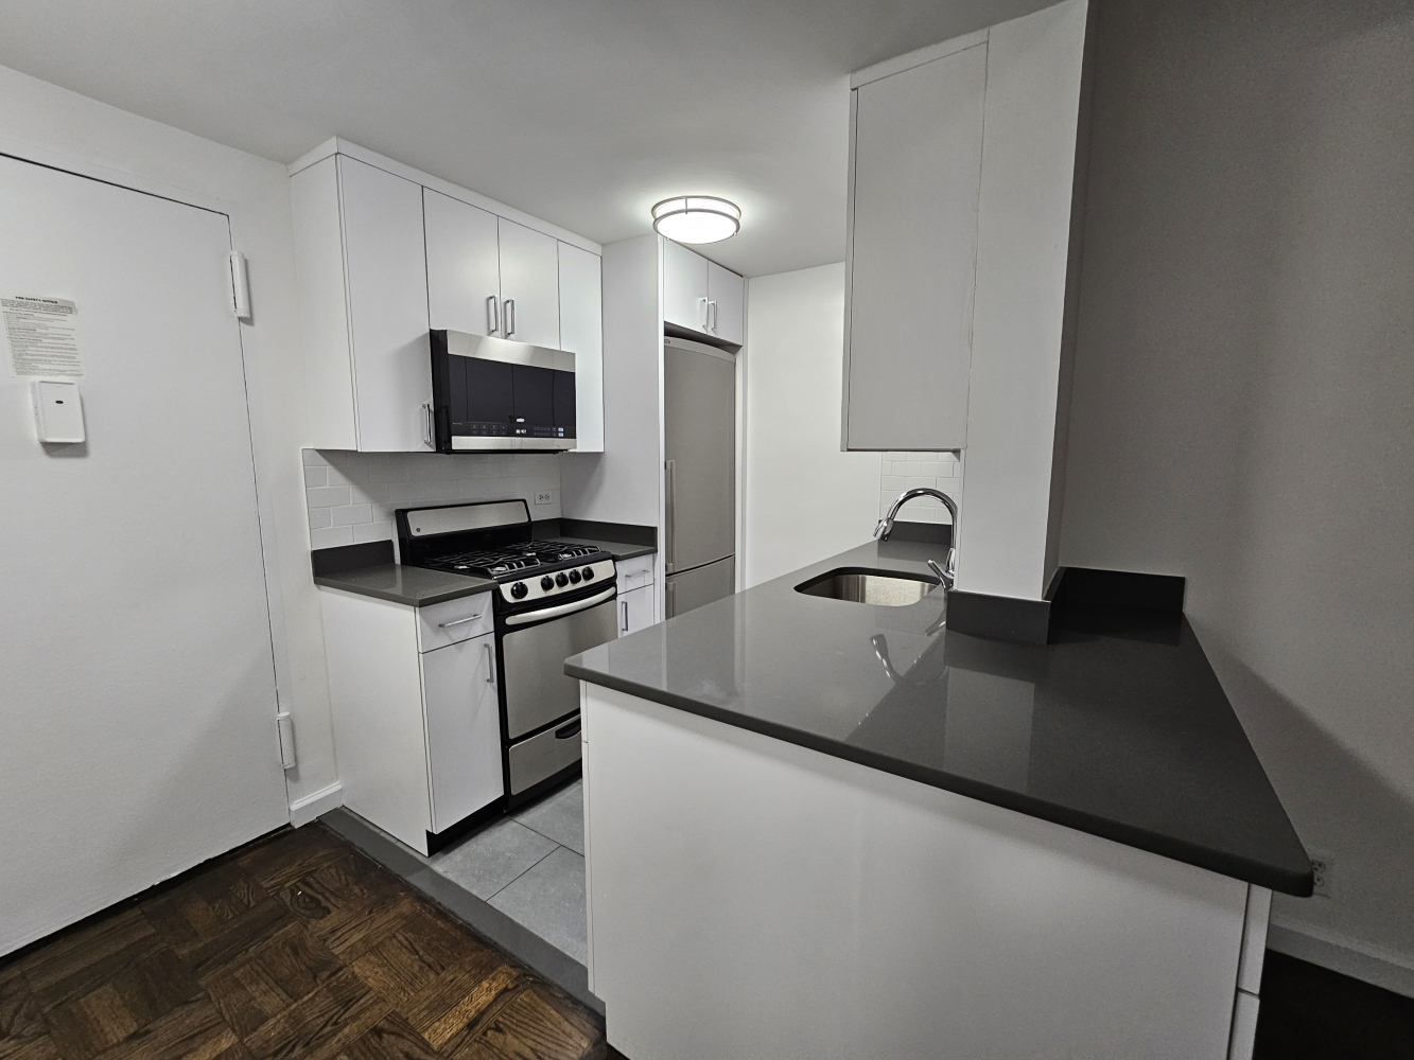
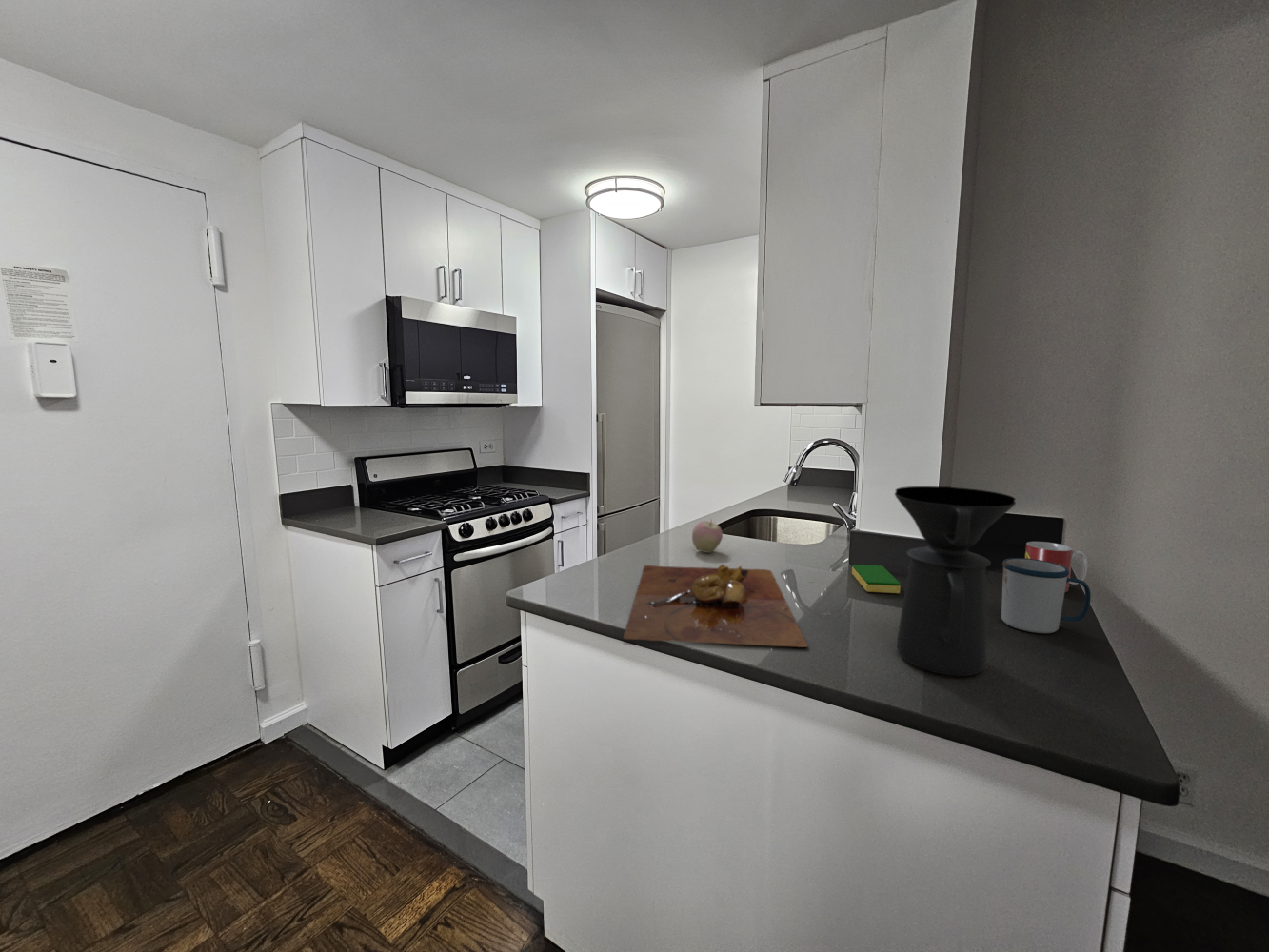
+ cutting board [623,564,808,648]
+ dish sponge [851,564,902,594]
+ mug [1024,541,1088,593]
+ mug [1001,557,1092,634]
+ apple [691,518,724,554]
+ coffee maker [894,486,1017,677]
